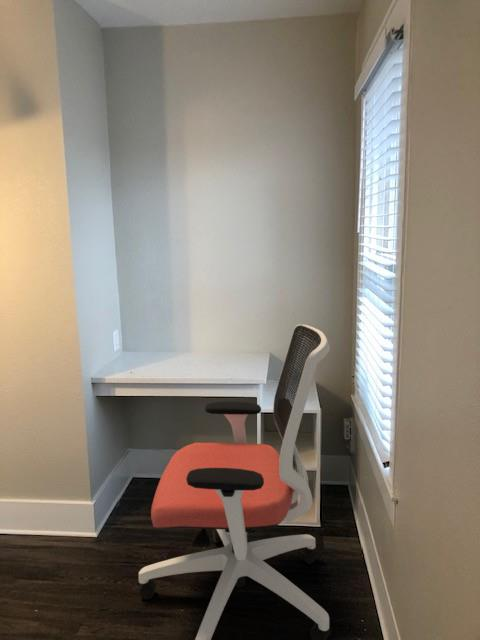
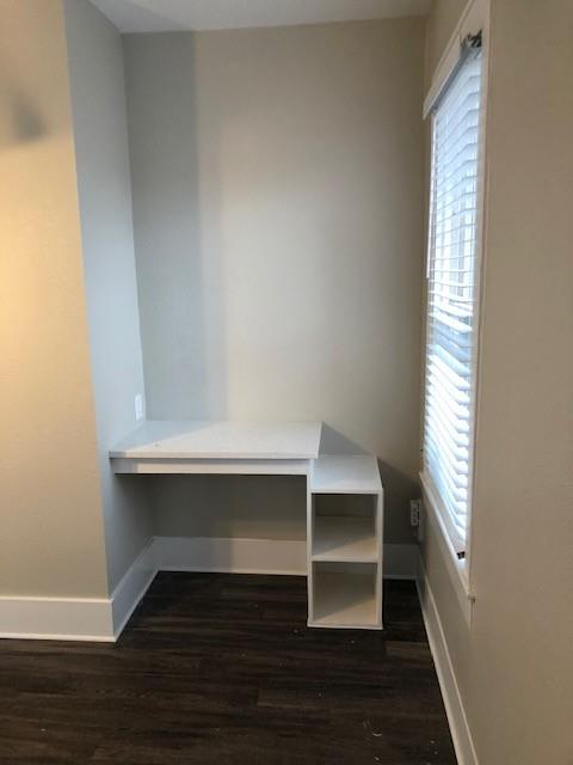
- office chair [138,323,332,640]
